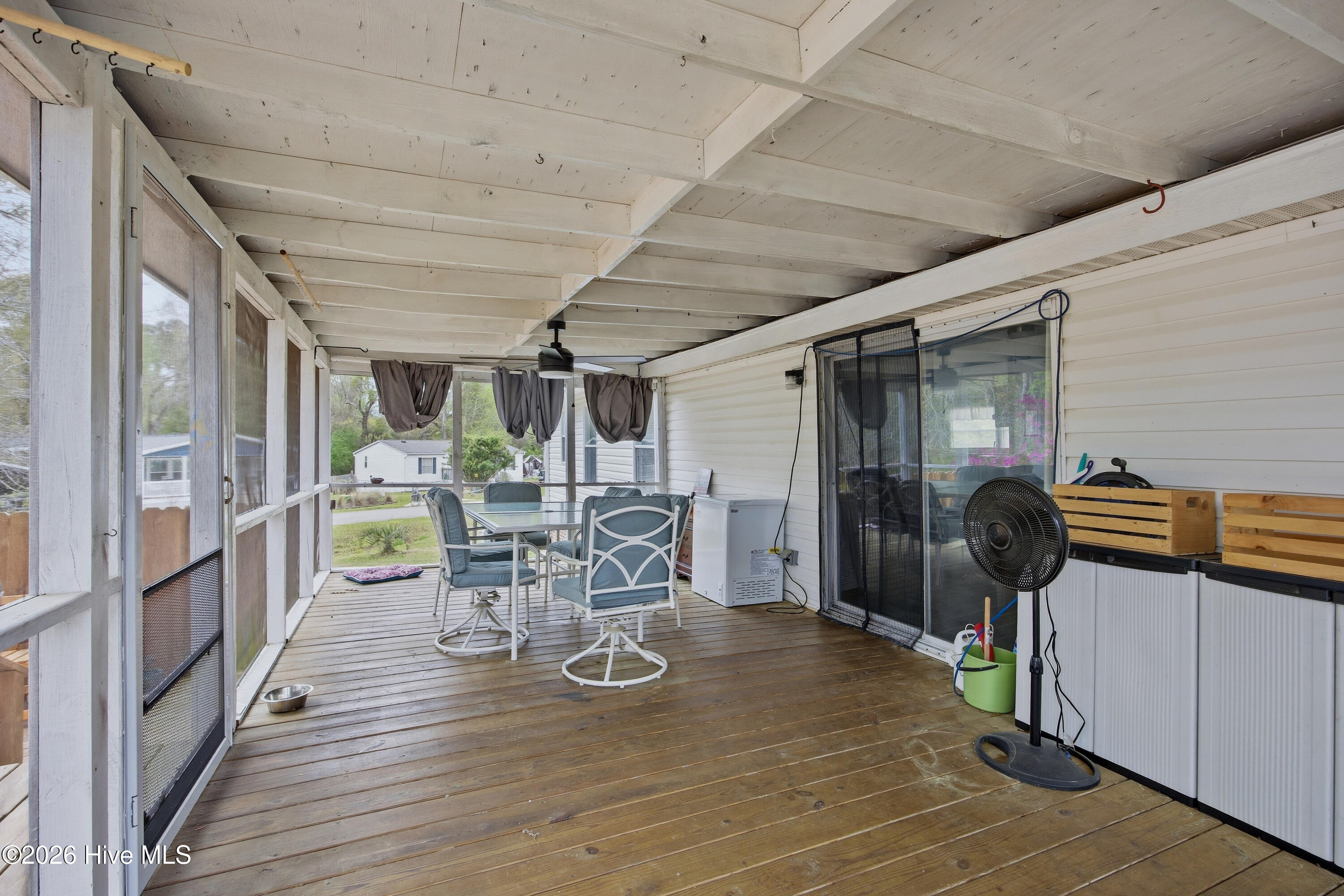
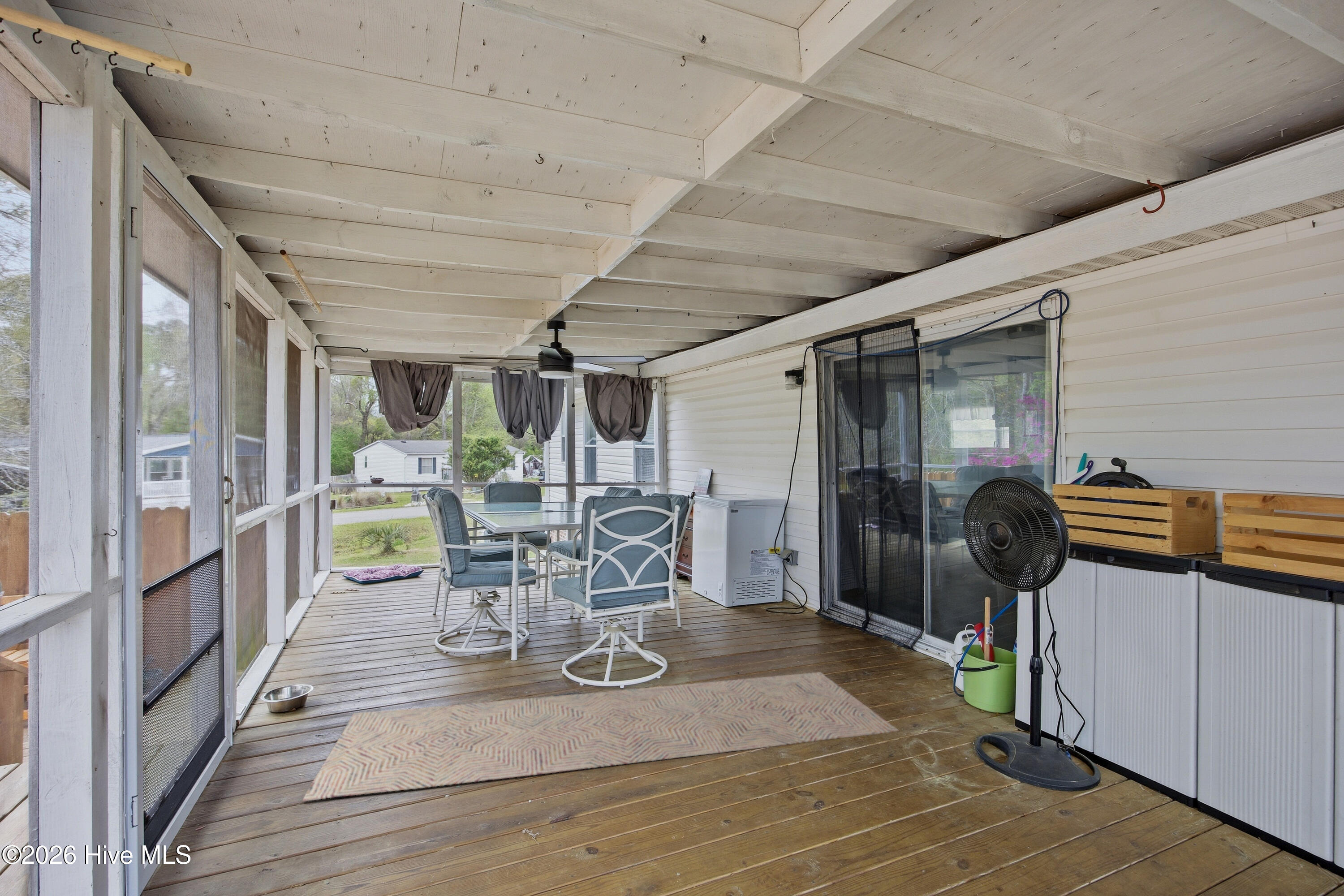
+ rug [302,672,900,802]
